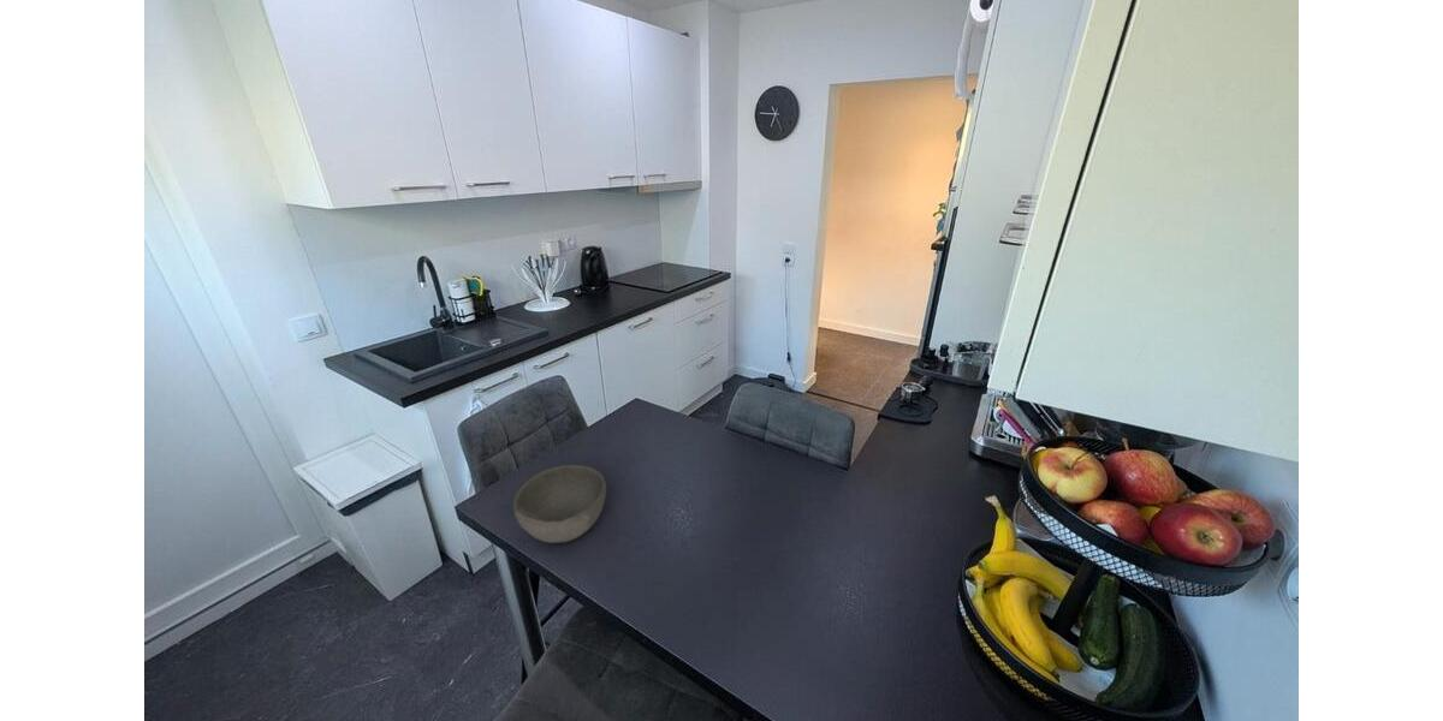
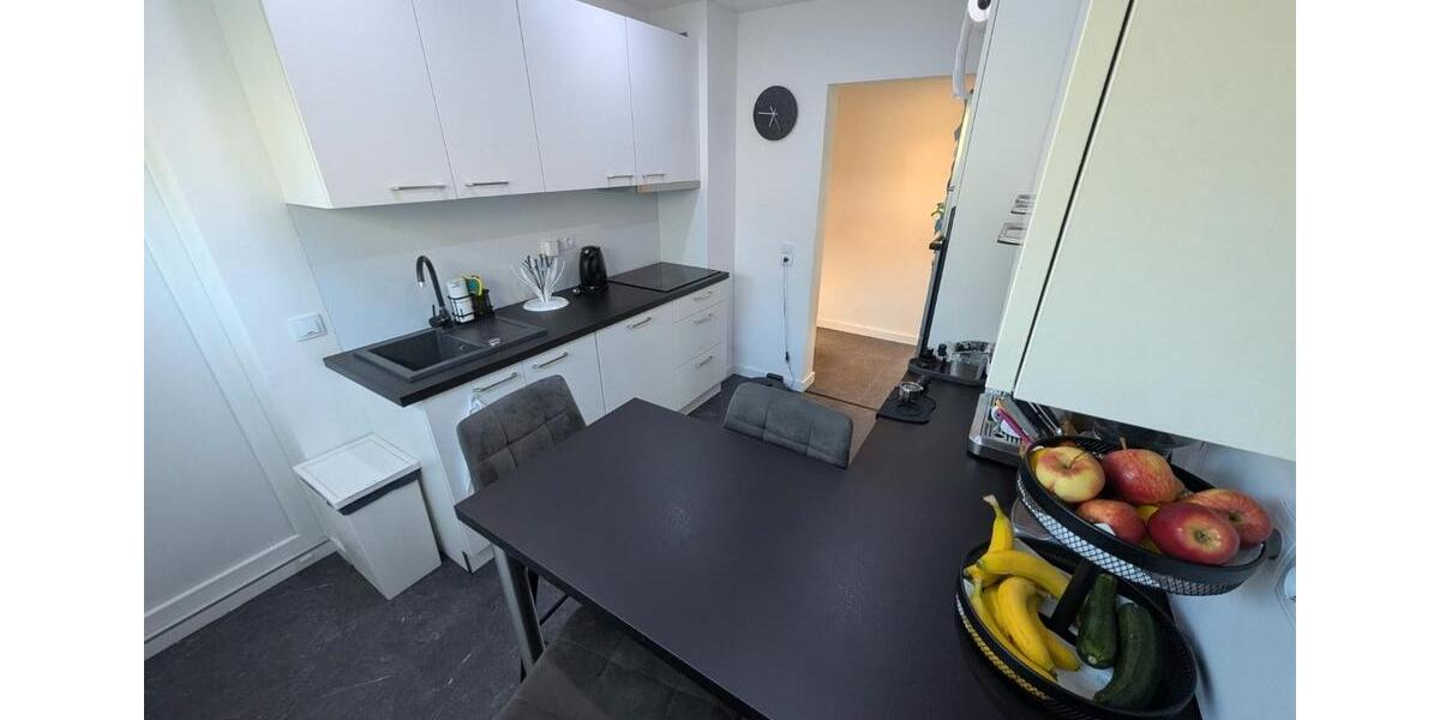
- bowl [512,464,607,544]
